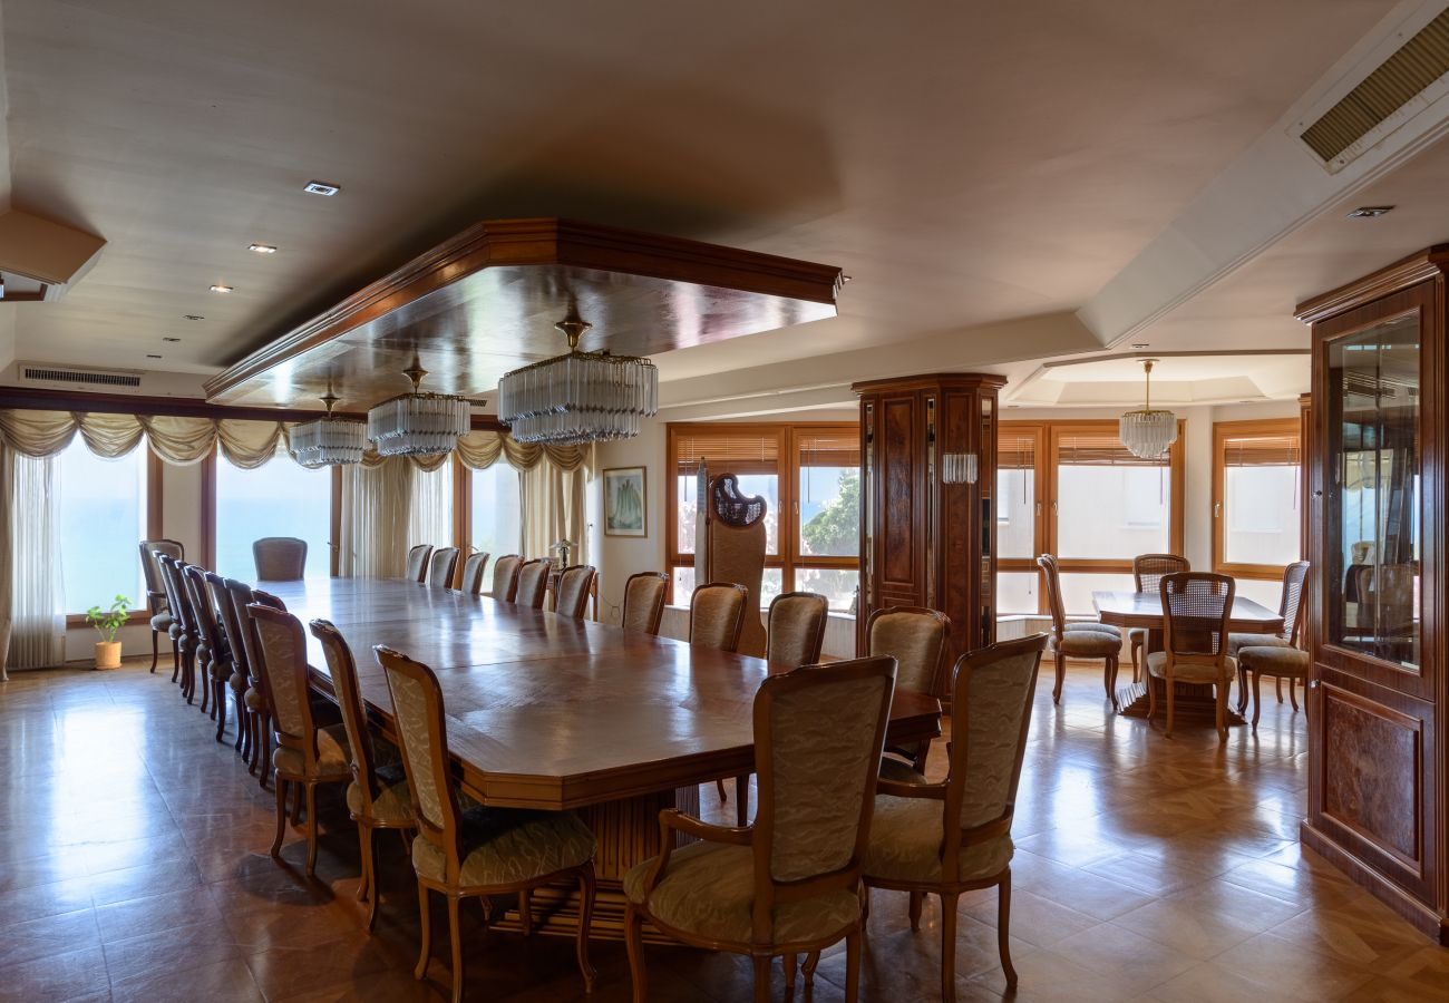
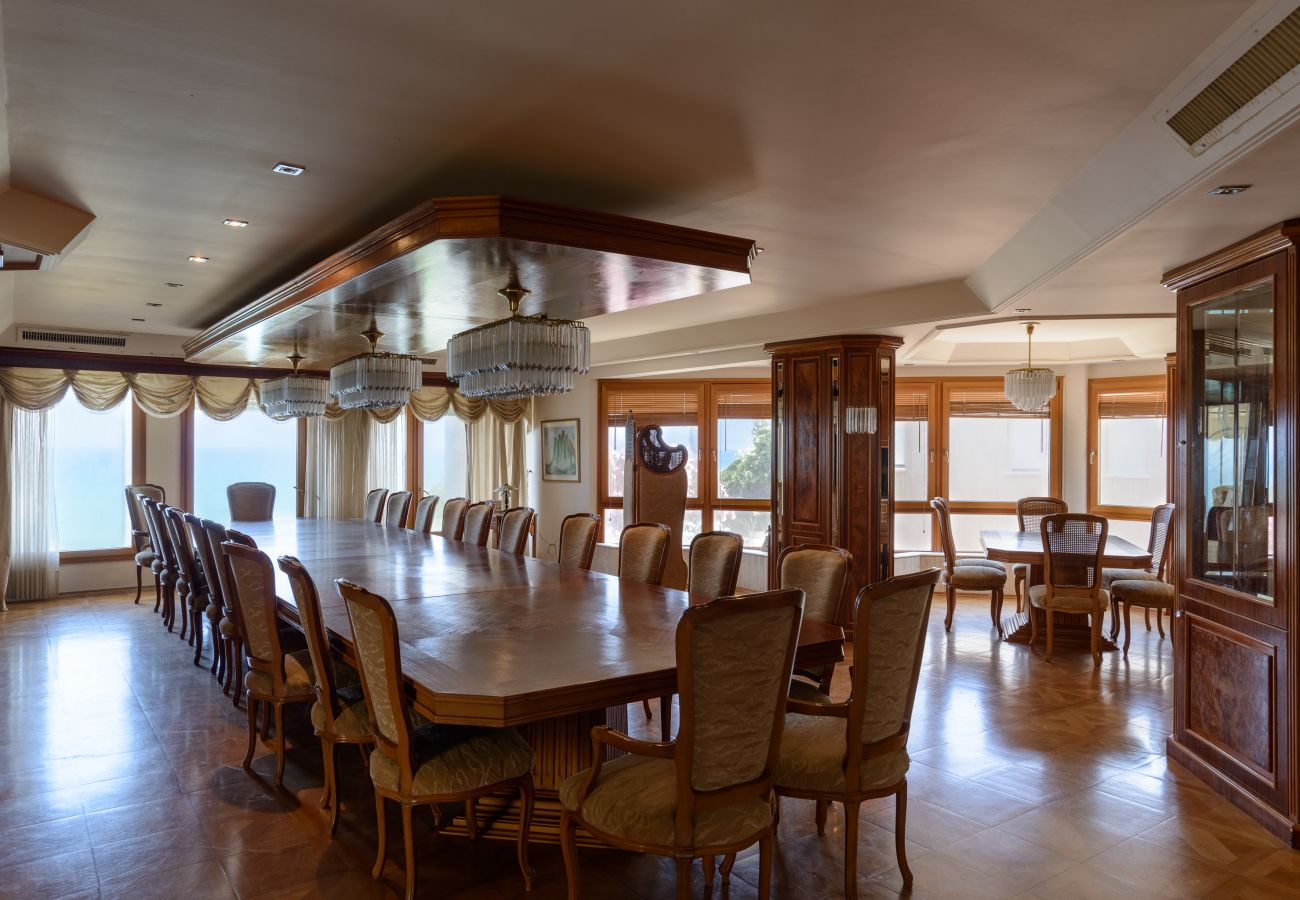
- house plant [85,594,135,671]
